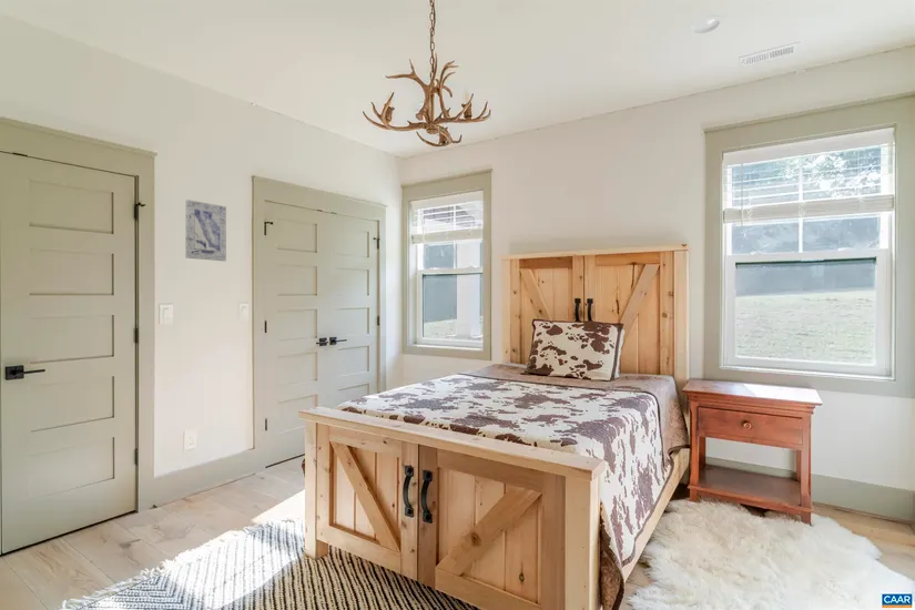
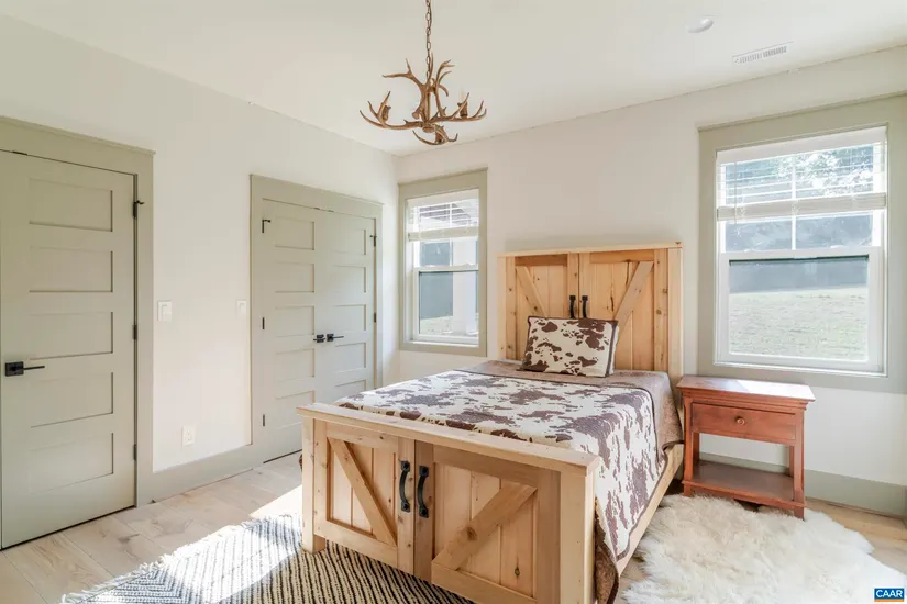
- wall art [184,199,227,262]
